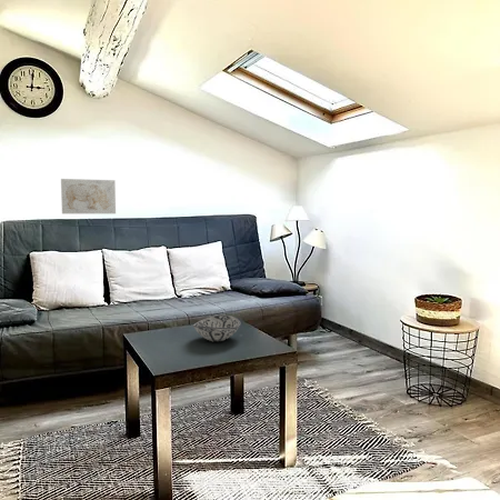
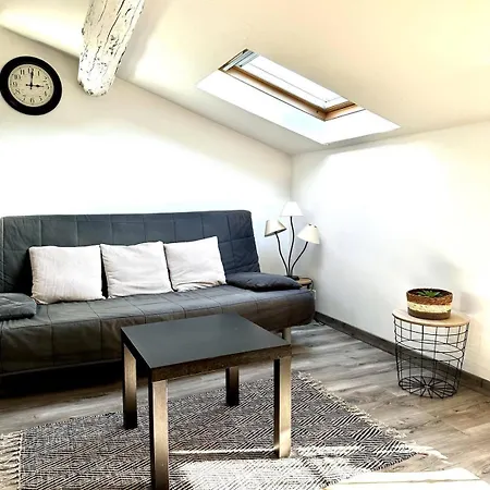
- wall art [60,178,117,214]
- decorative bowl [192,314,241,342]
